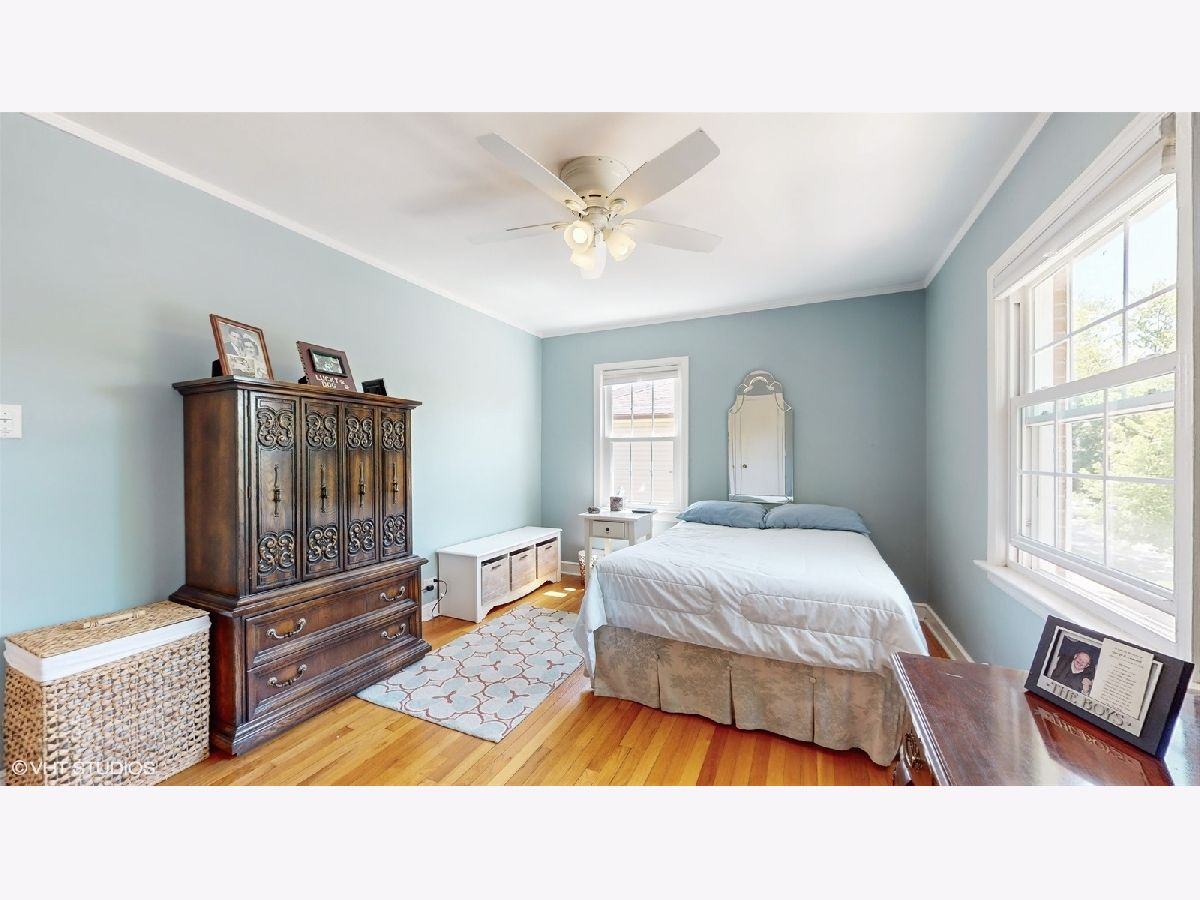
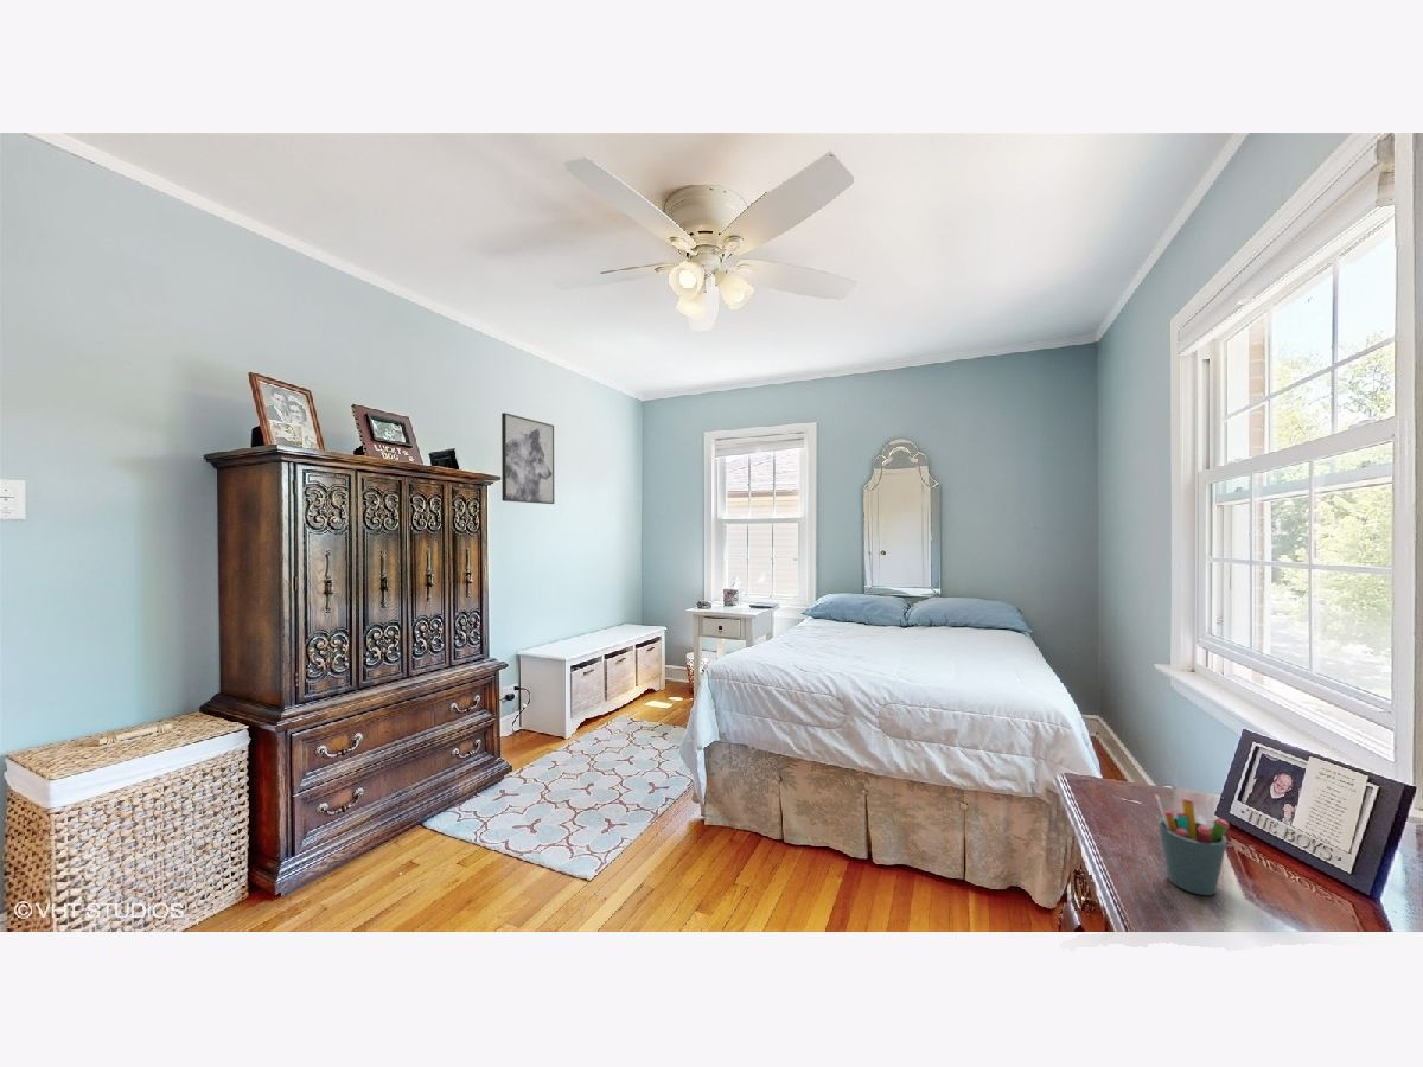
+ wall art [500,411,555,505]
+ pen holder [1154,793,1230,896]
